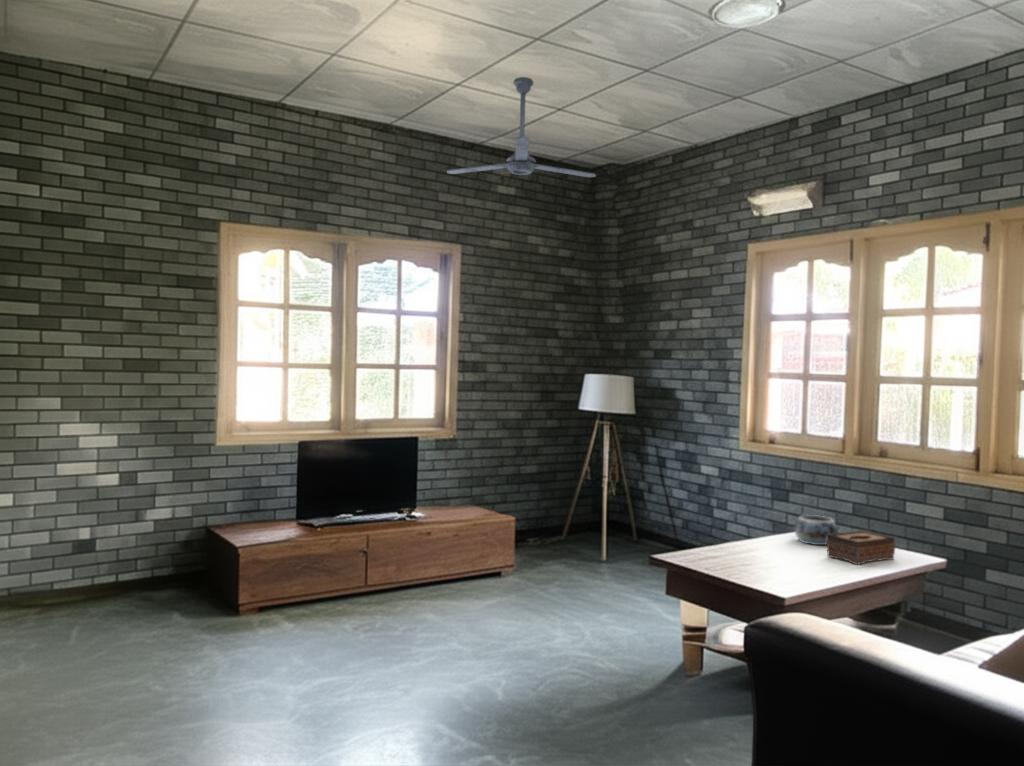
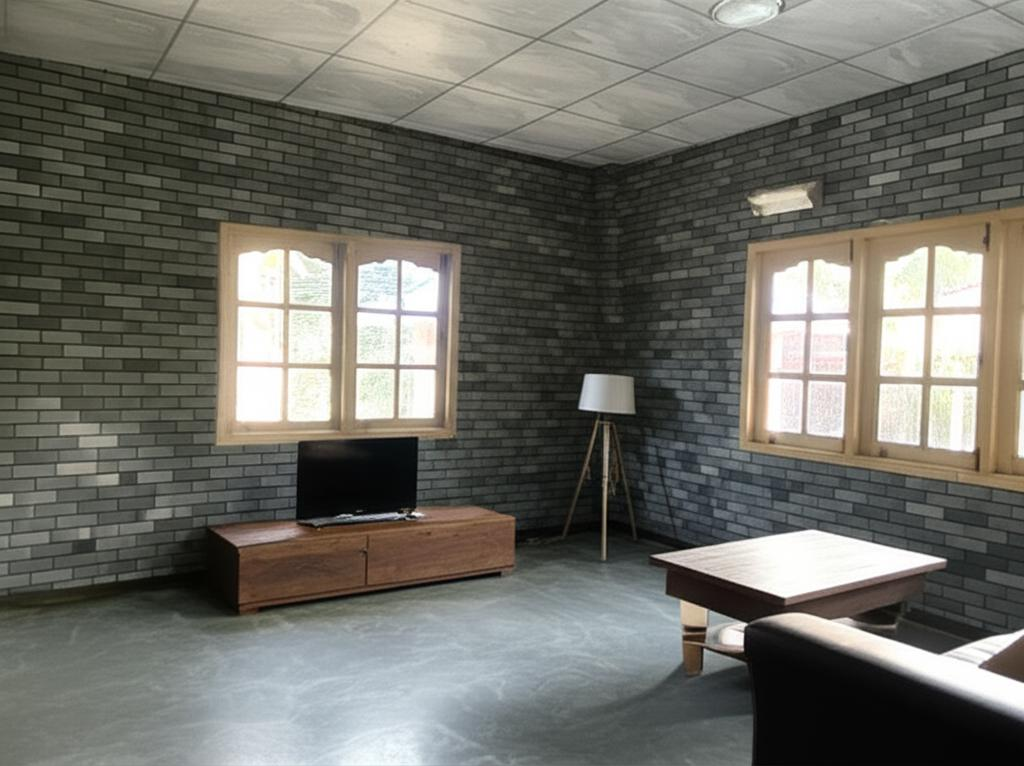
- ceiling fan [446,76,597,178]
- tissue box [826,530,896,566]
- decorative bowl [794,514,839,546]
